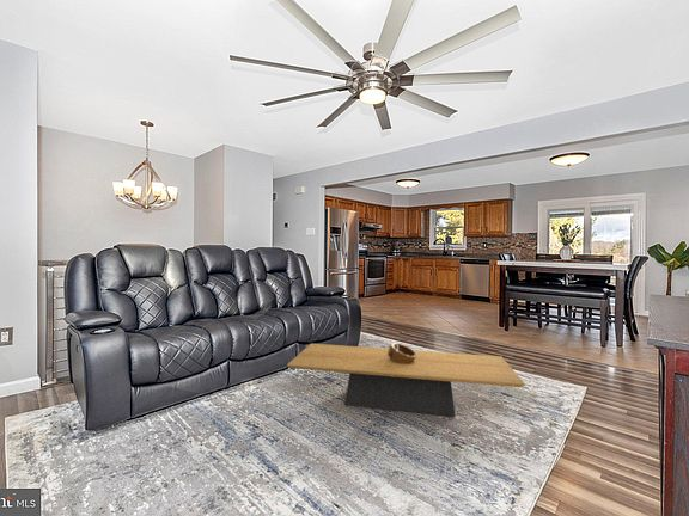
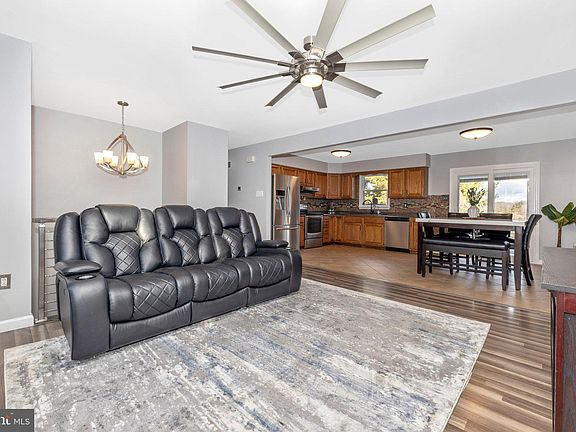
- coffee table [286,343,526,418]
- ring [388,342,416,364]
